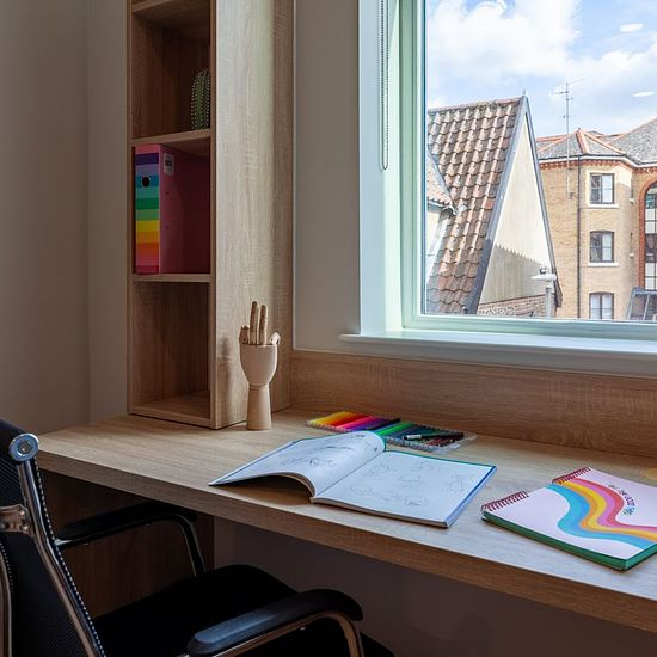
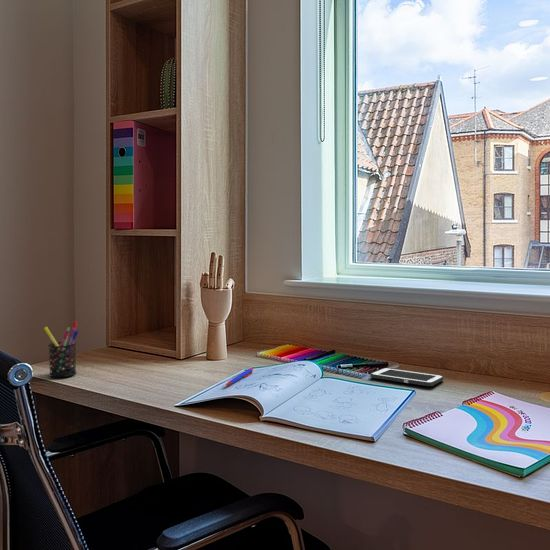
+ cell phone [369,367,445,387]
+ pen holder [43,320,79,378]
+ pen [224,367,254,387]
